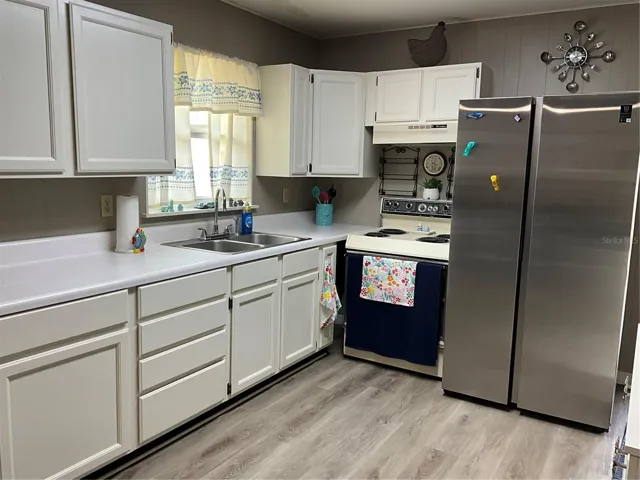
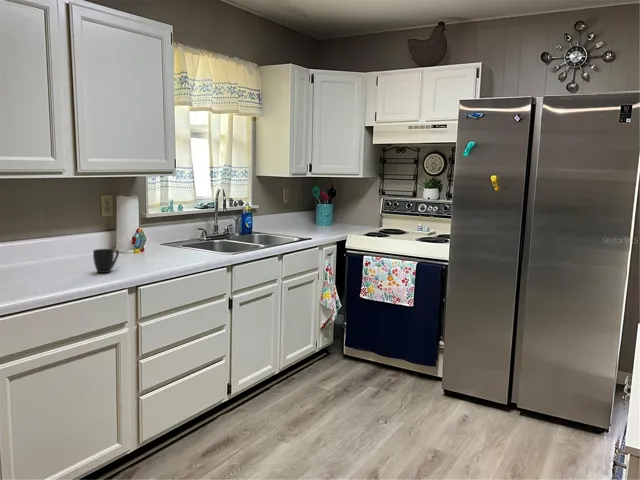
+ mug [92,248,120,274]
